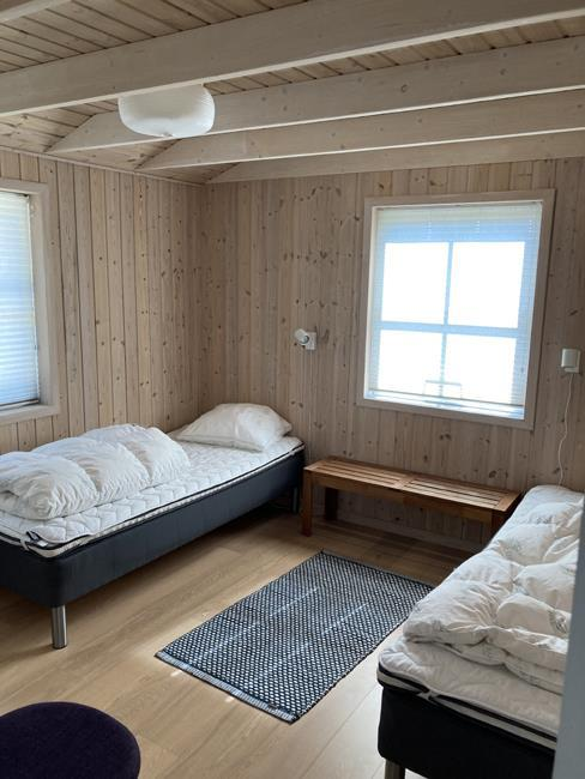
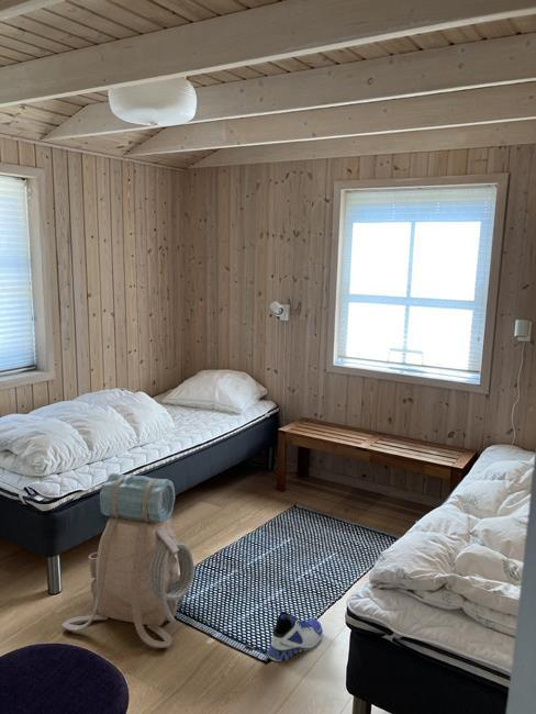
+ sneaker [267,611,324,662]
+ backpack [60,472,196,649]
